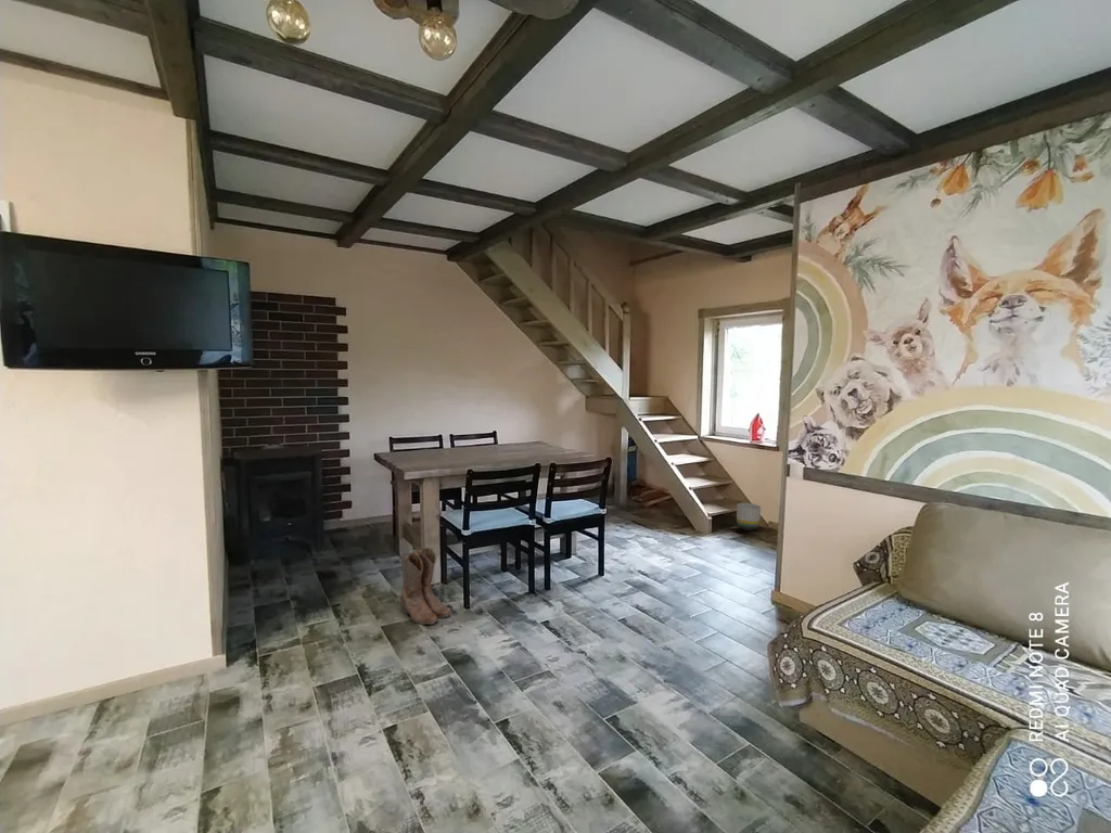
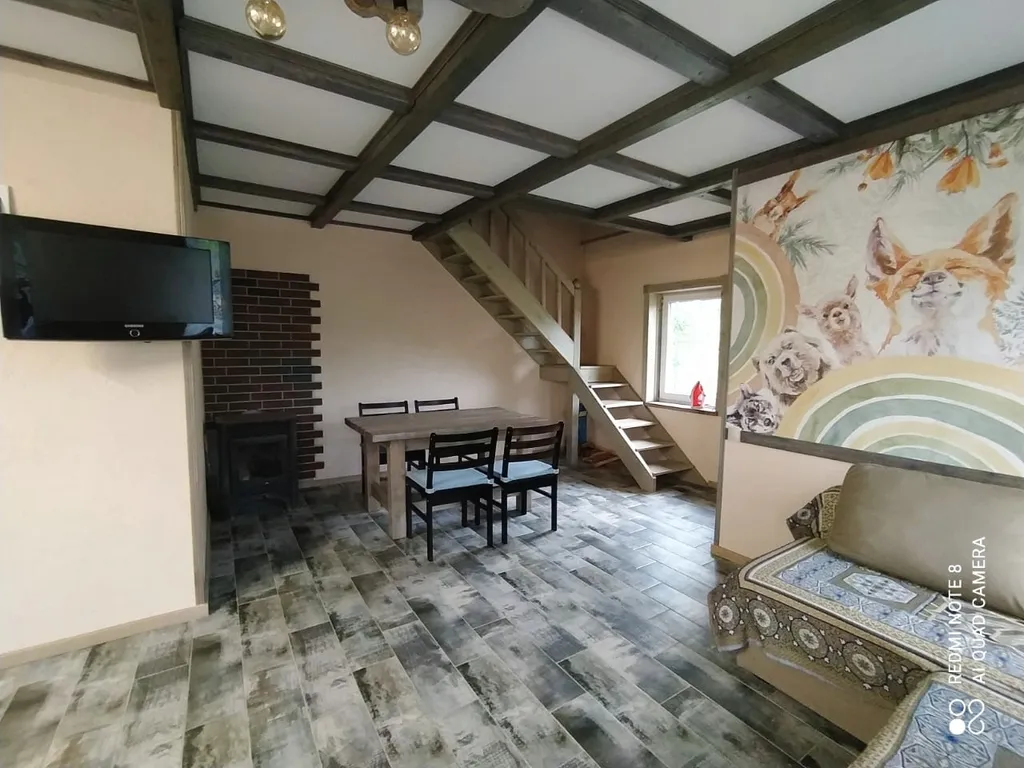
- planter [736,502,762,531]
- boots [399,546,452,626]
